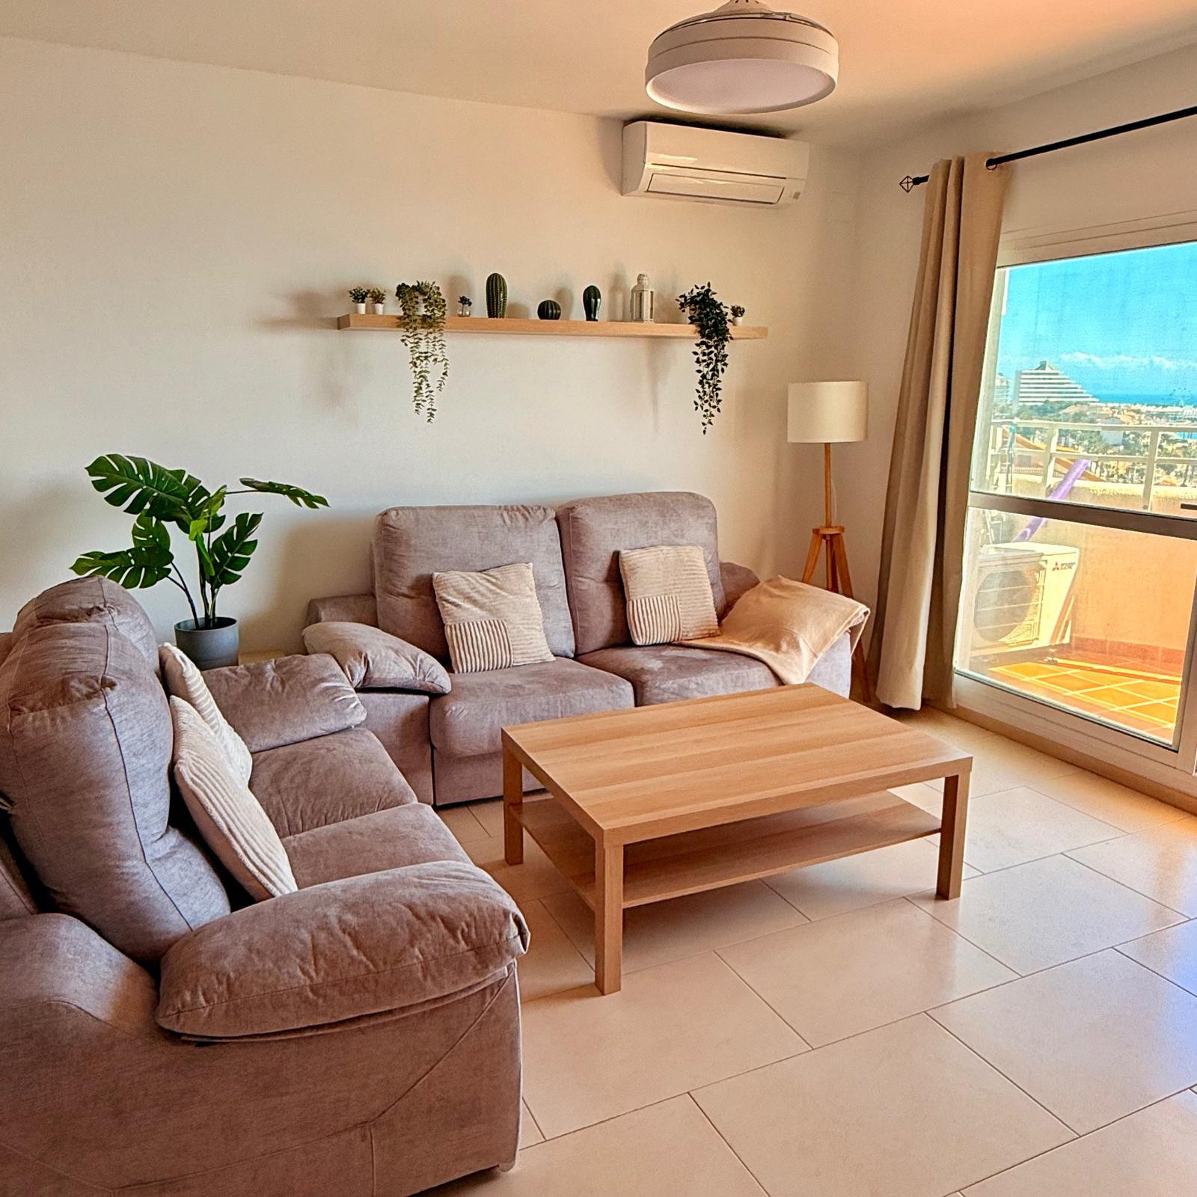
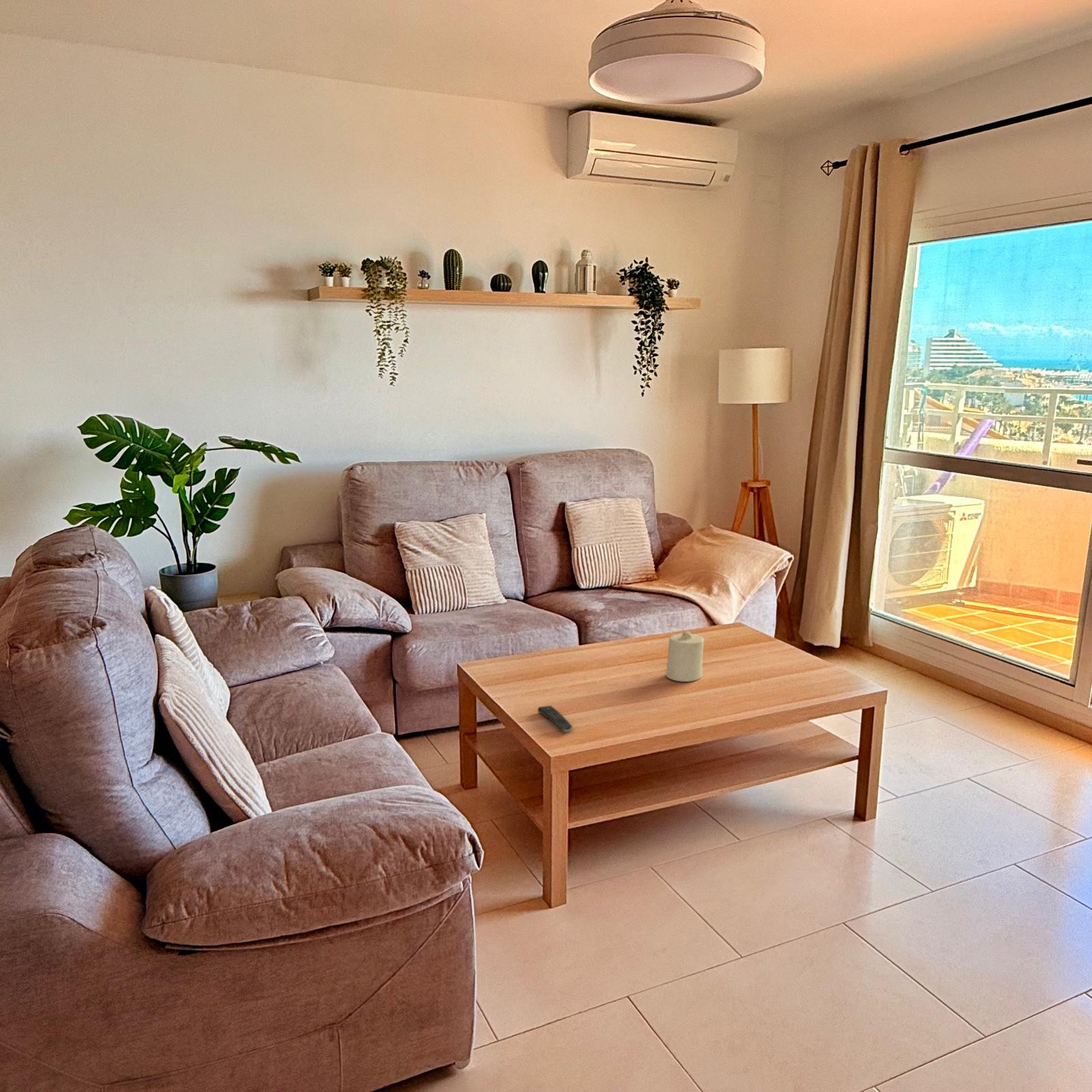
+ remote control [537,705,573,733]
+ candle [665,630,704,682]
